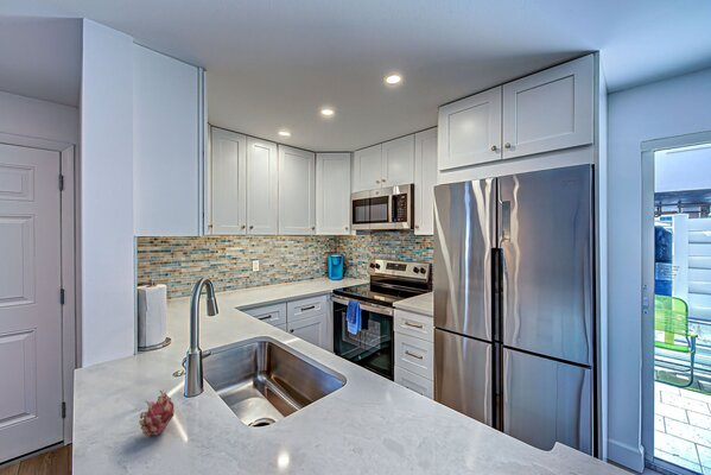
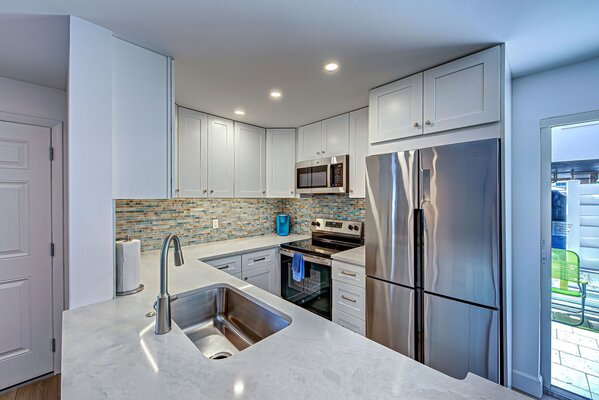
- fruit [138,390,176,437]
